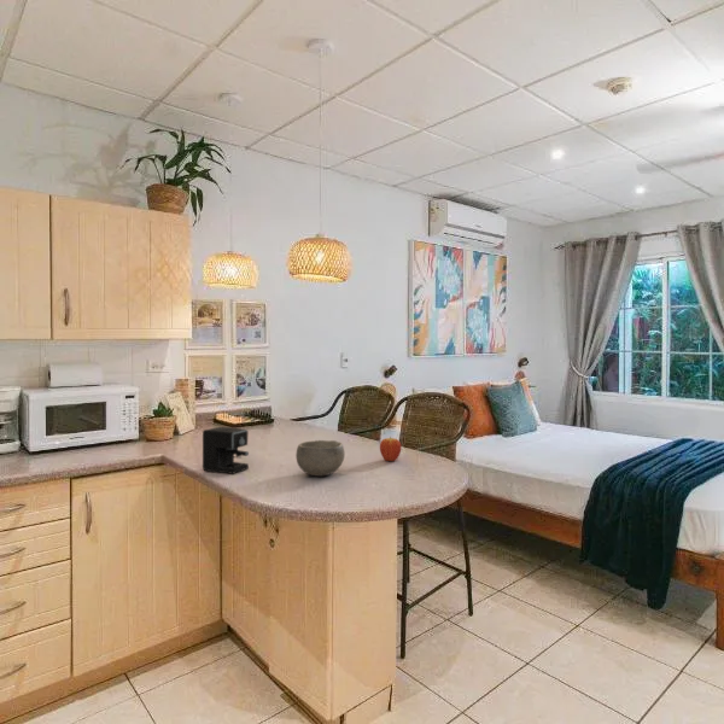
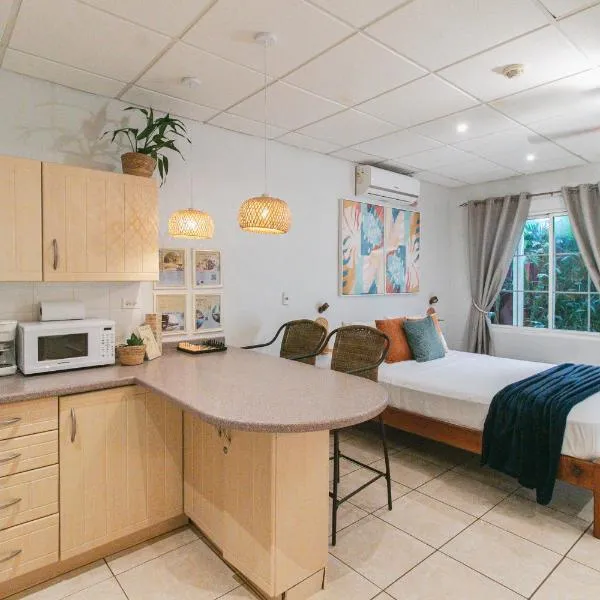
- coffee maker [202,426,250,475]
- fruit [379,436,403,462]
- bowl [294,439,346,477]
